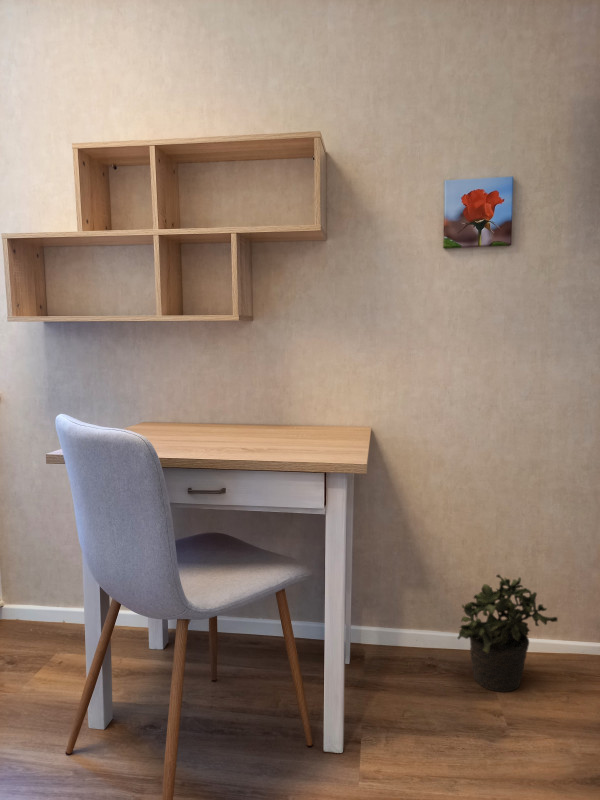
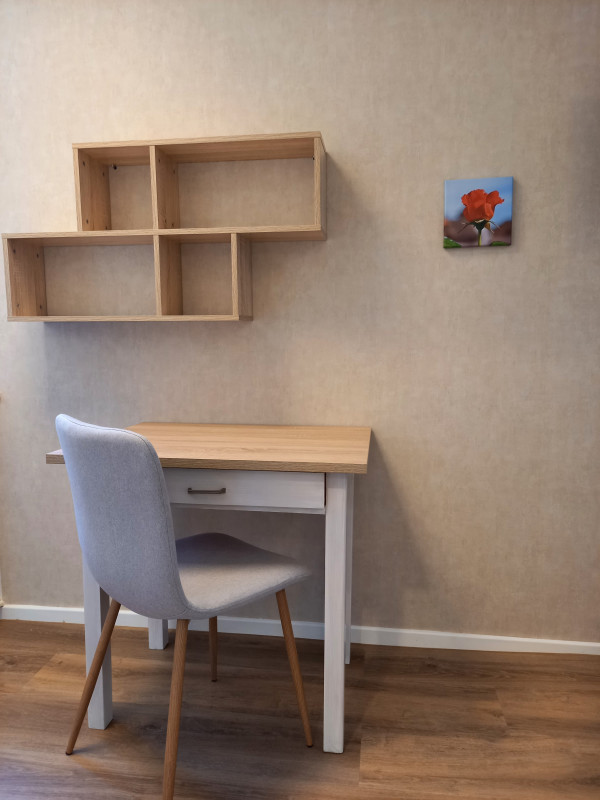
- potted plant [456,573,559,693]
